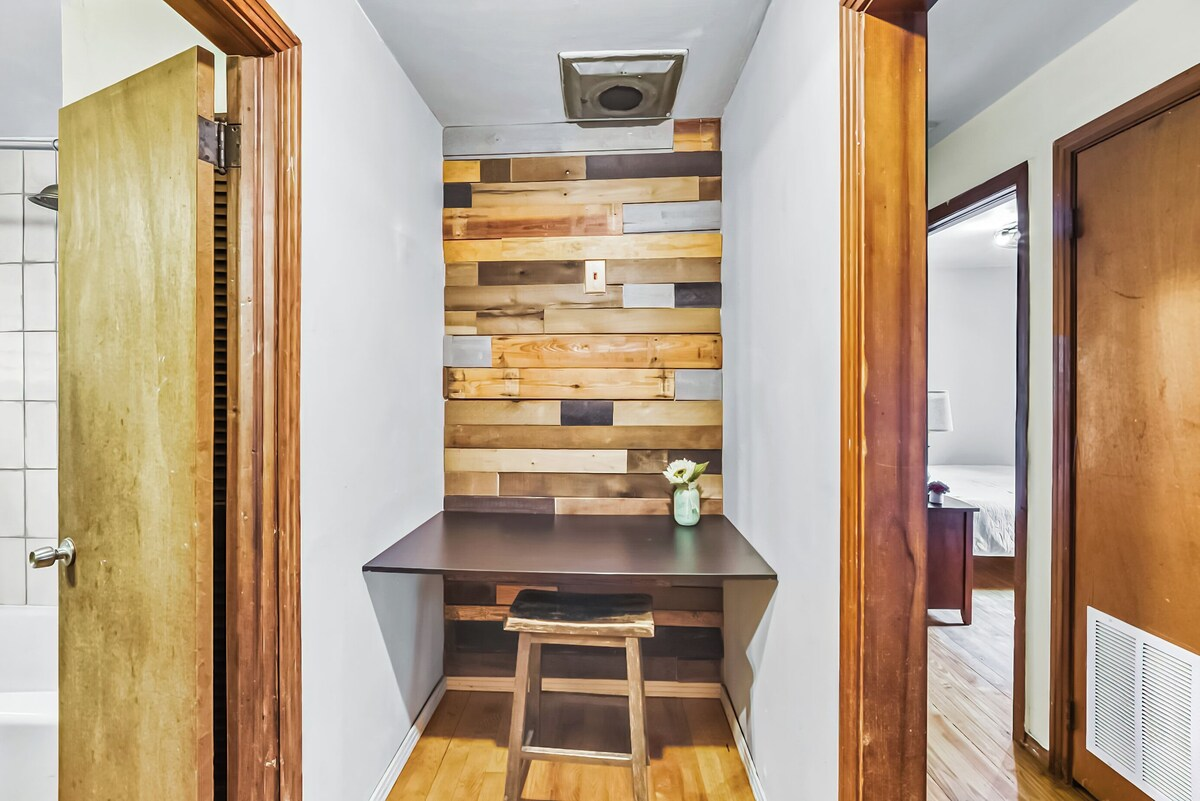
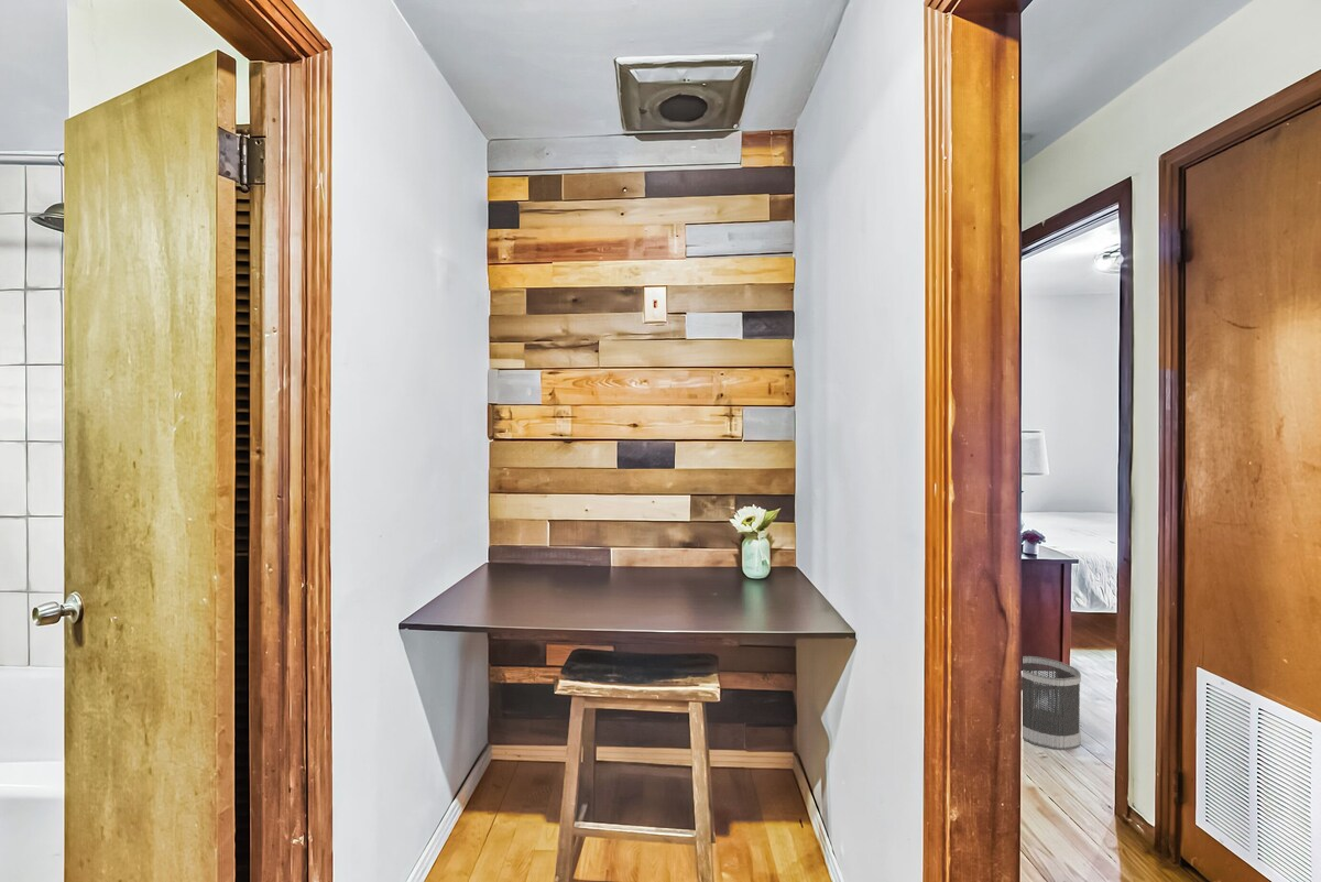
+ wastebasket [1022,655,1082,751]
